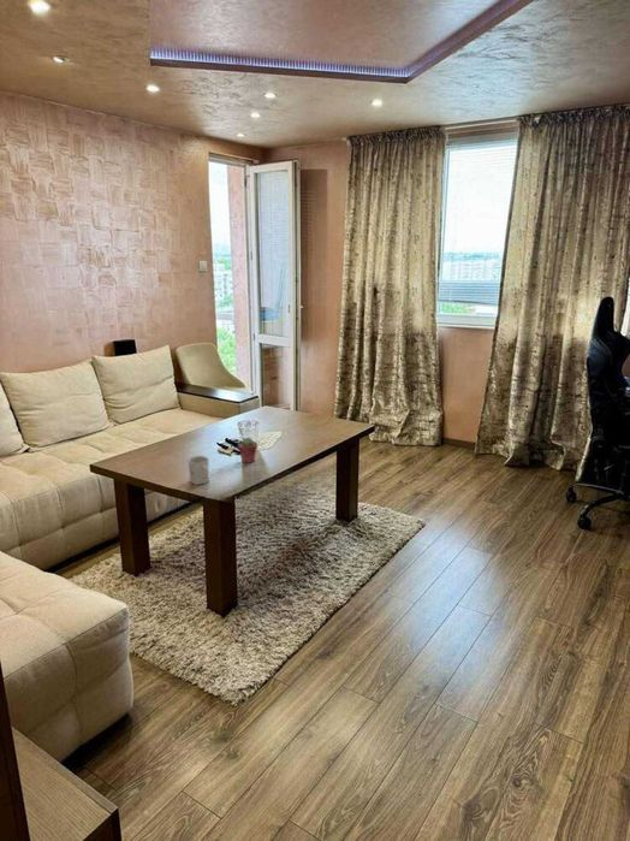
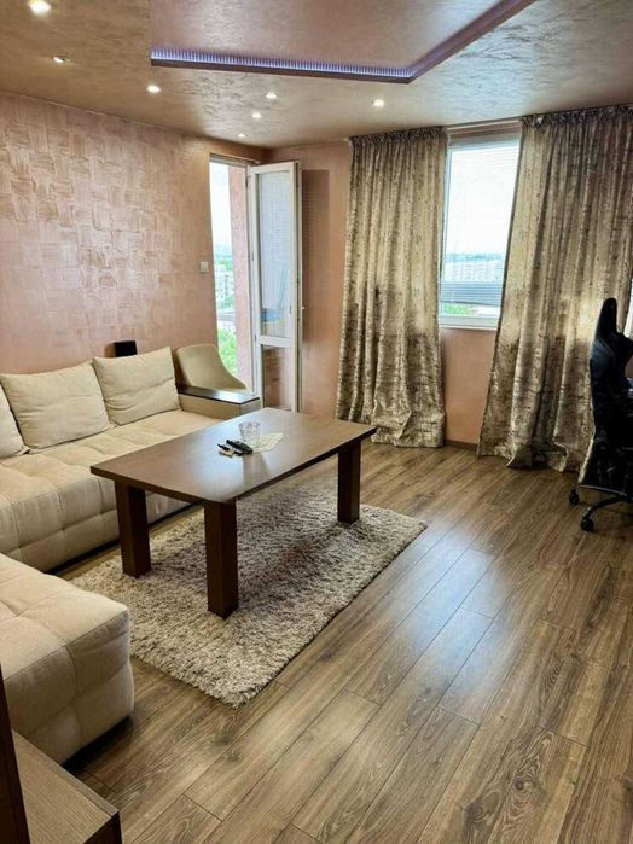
- potted succulent [237,437,258,464]
- mug [188,455,210,486]
